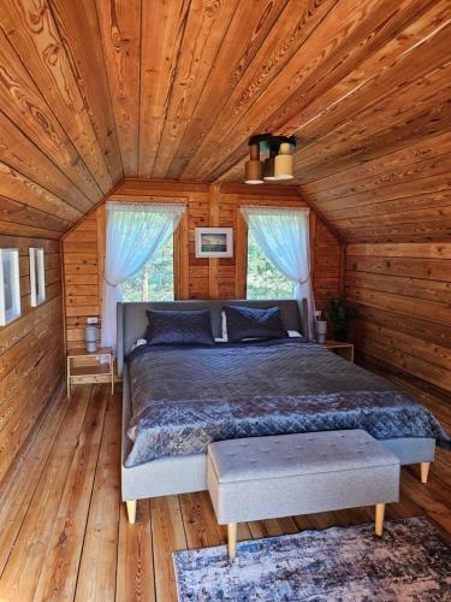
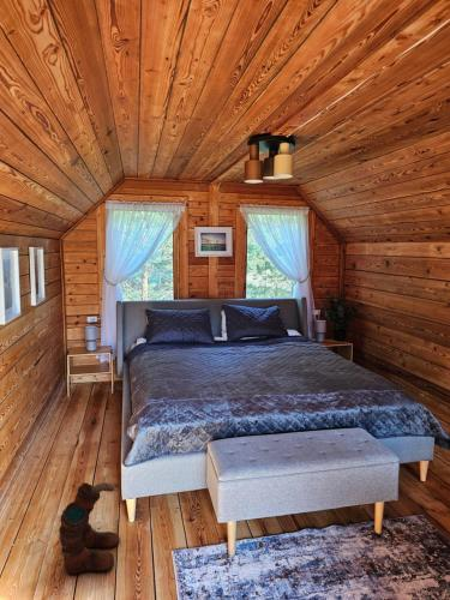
+ boots [59,481,121,576]
